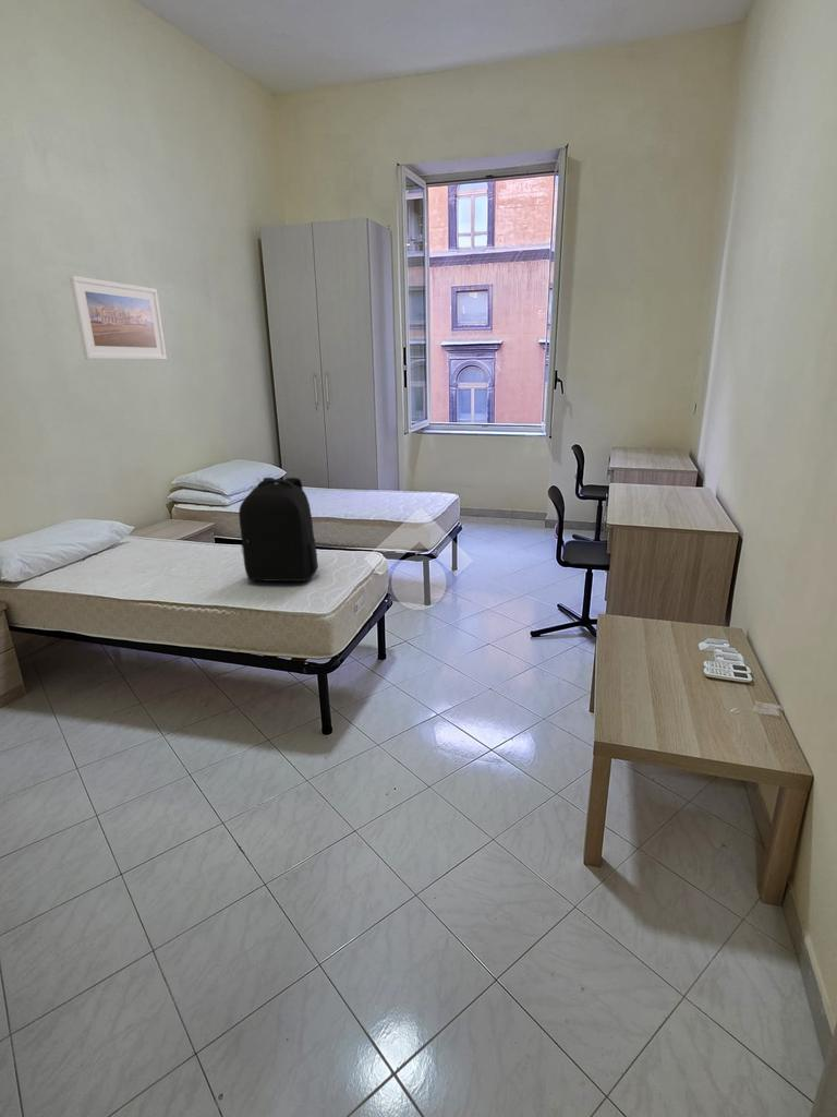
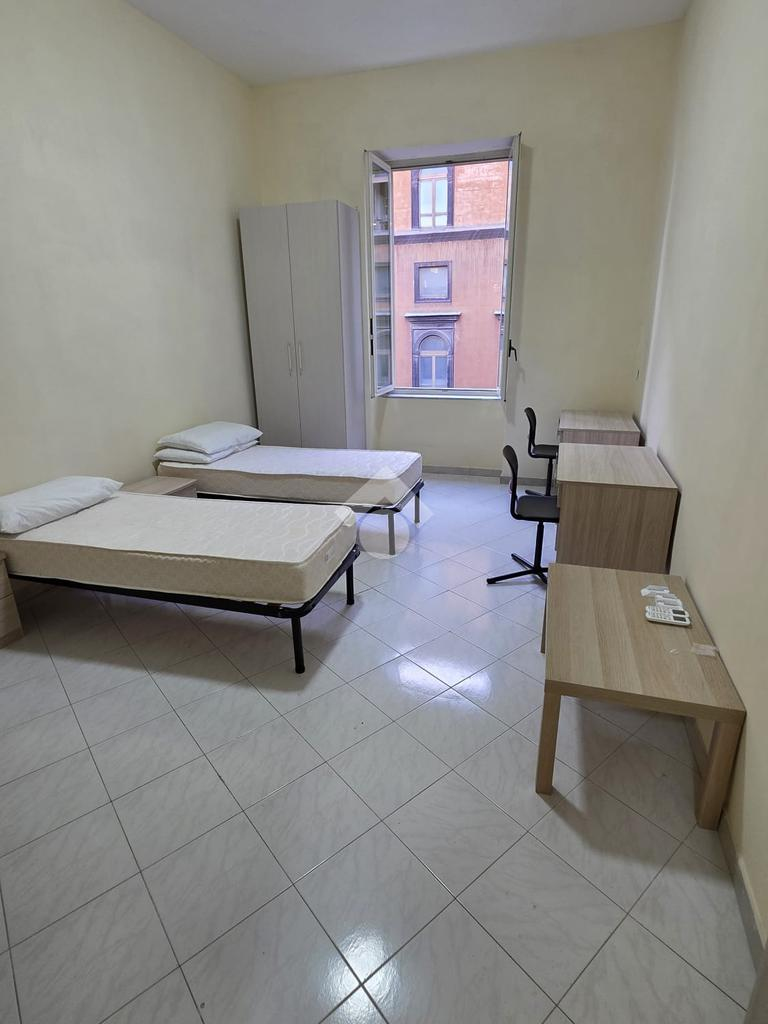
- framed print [68,275,168,360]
- backpack [238,477,319,582]
